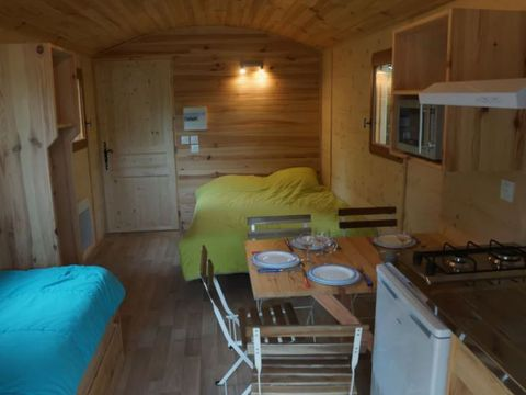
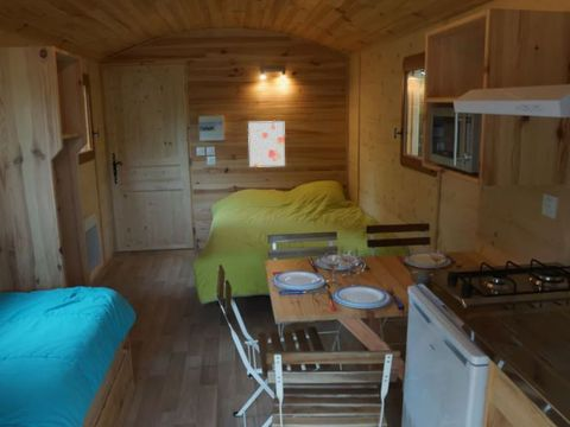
+ wall art [247,120,286,168]
